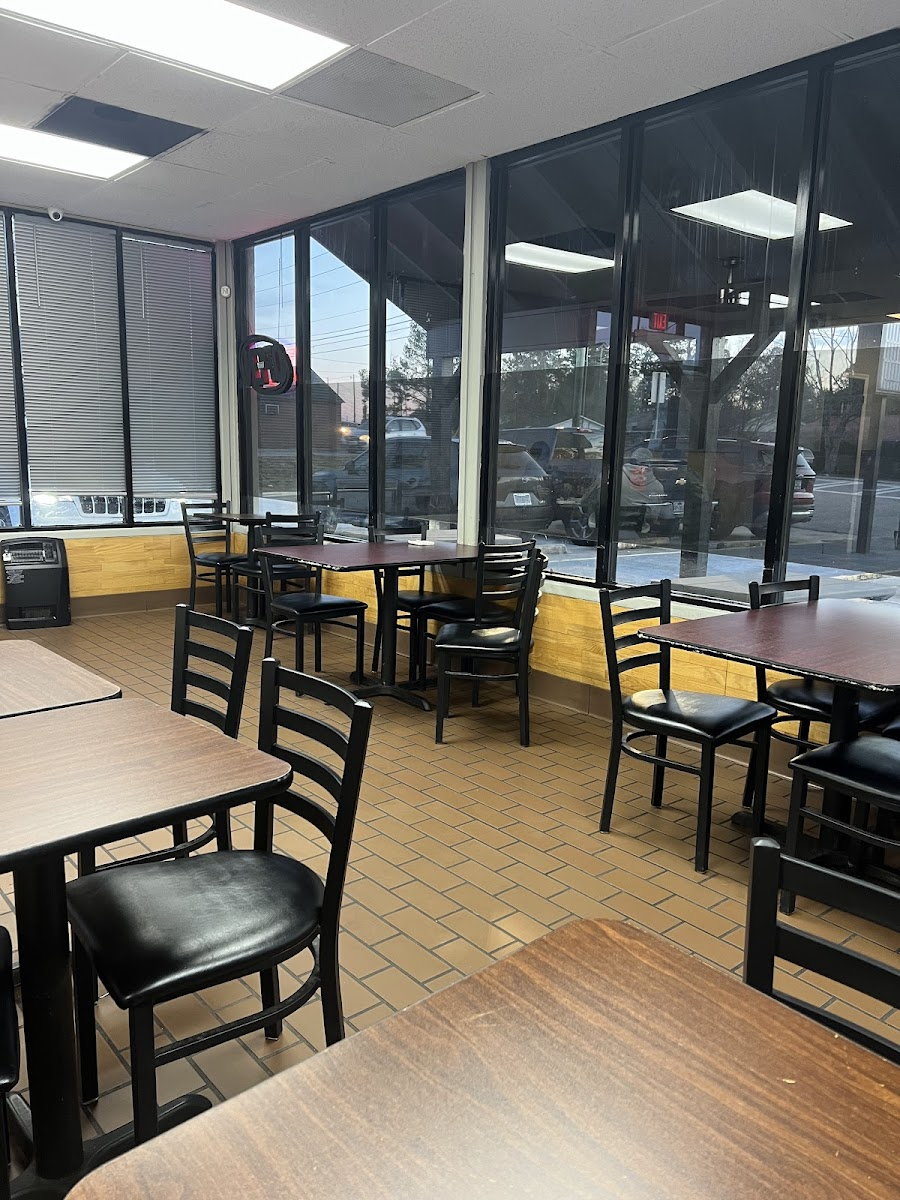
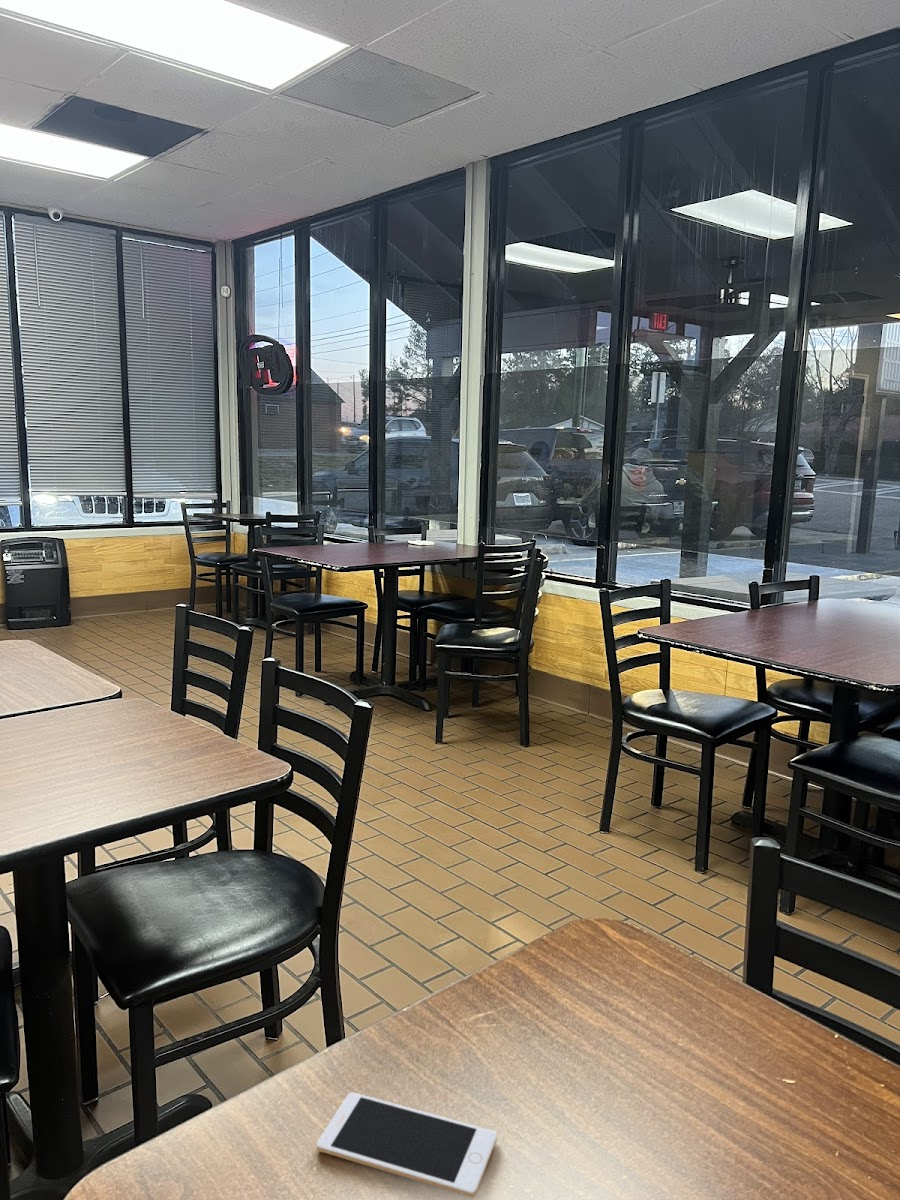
+ cell phone [316,1092,498,1198]
